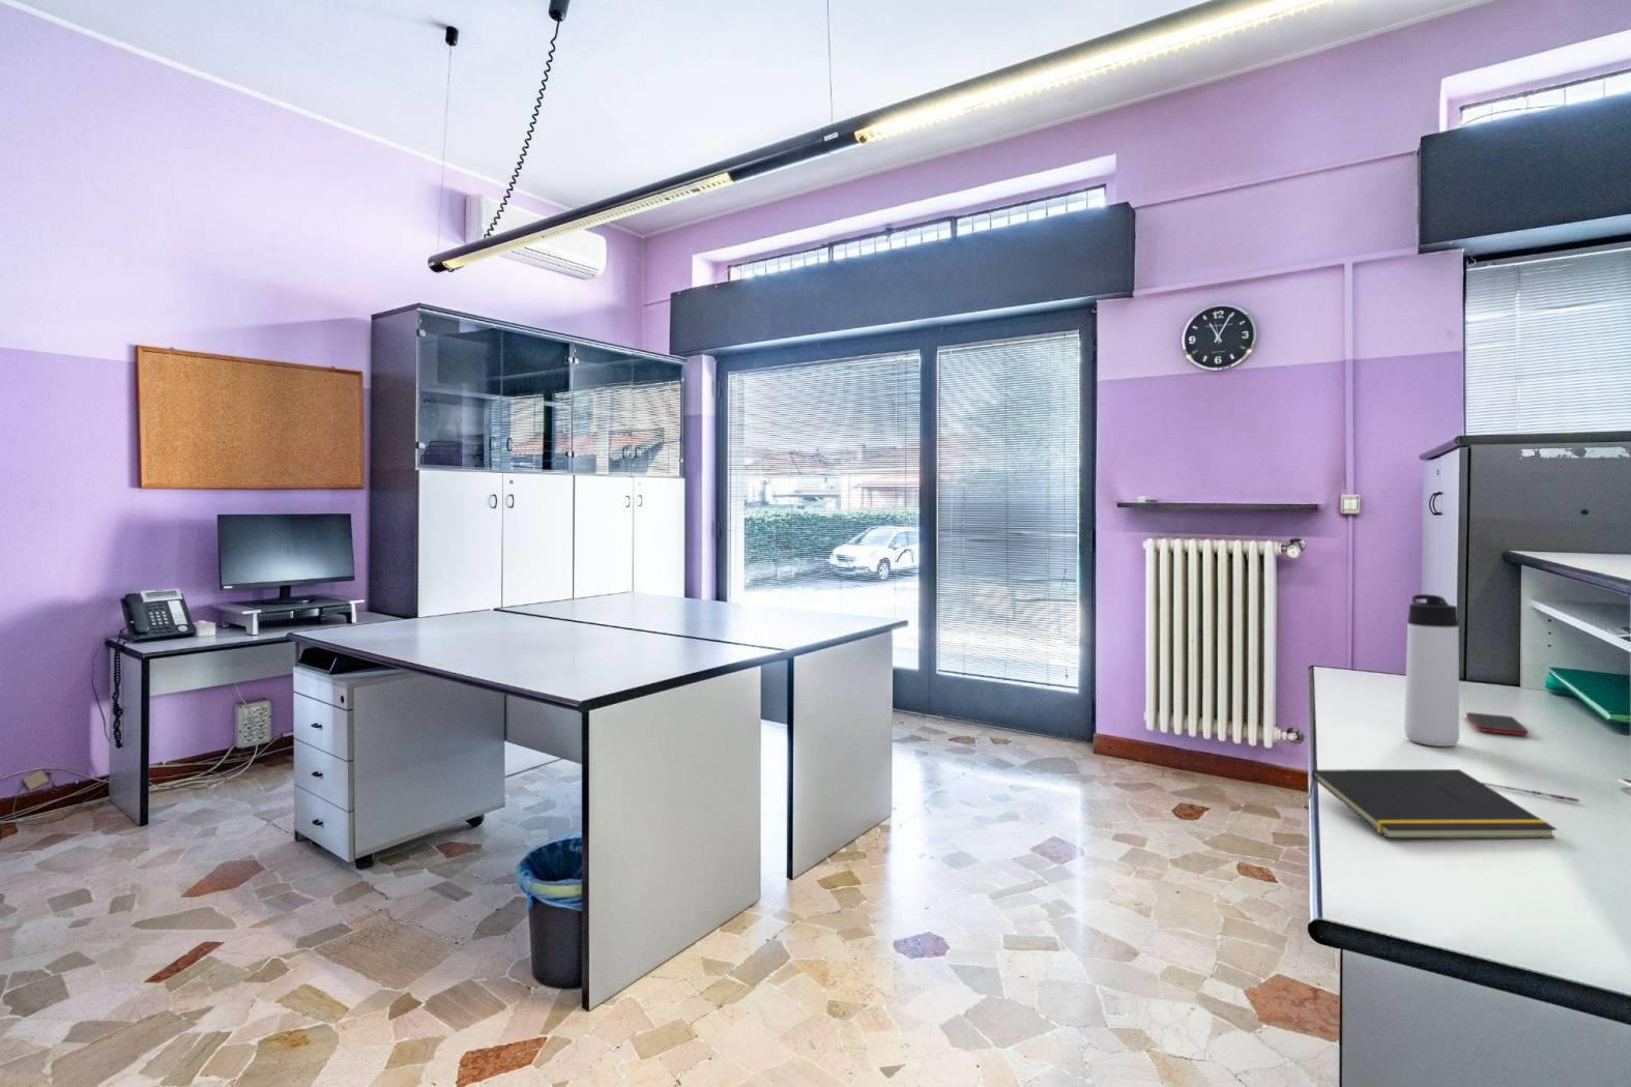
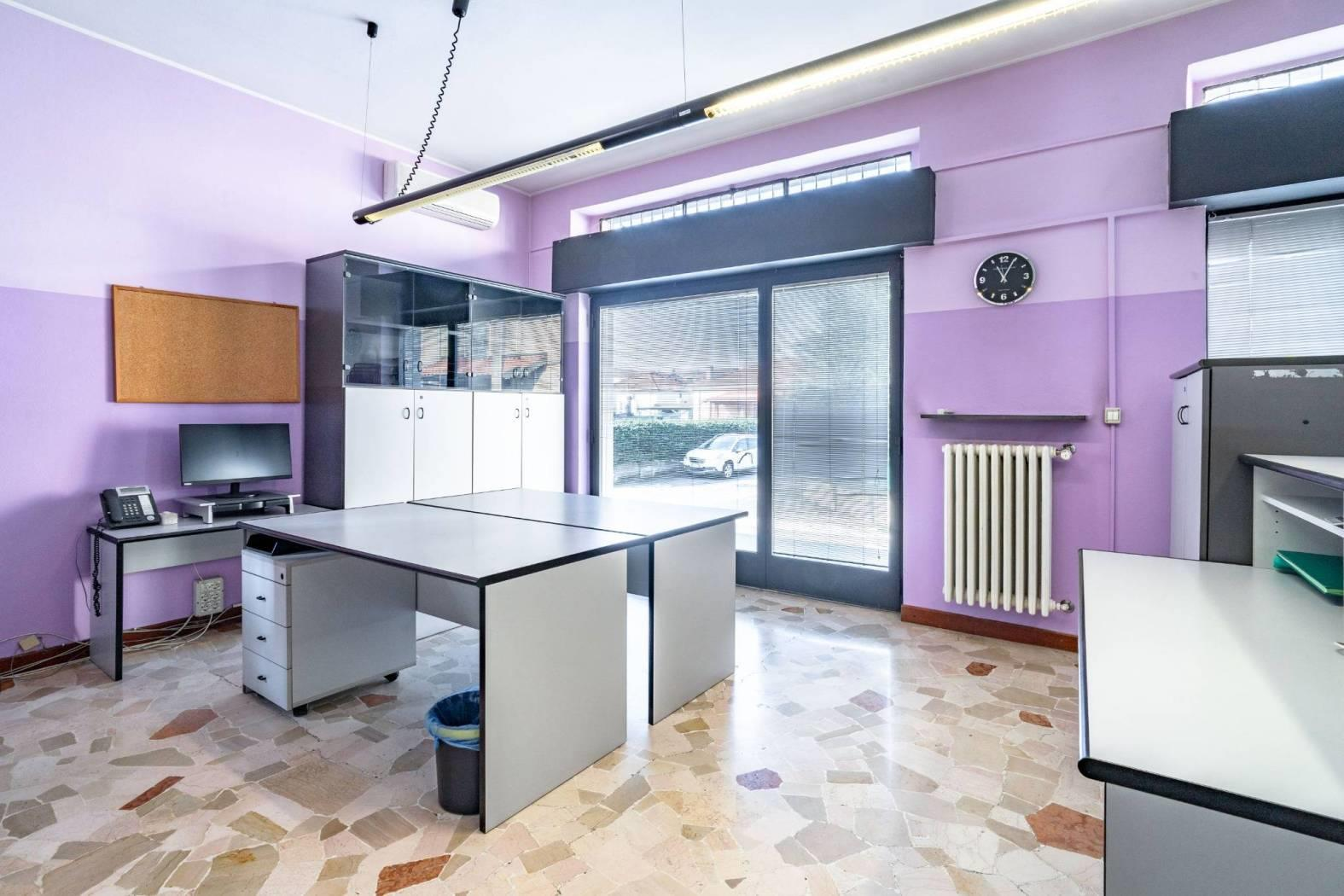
- cell phone [1465,711,1529,736]
- pen [1481,781,1580,803]
- thermos bottle [1403,593,1460,747]
- notepad [1307,768,1557,840]
